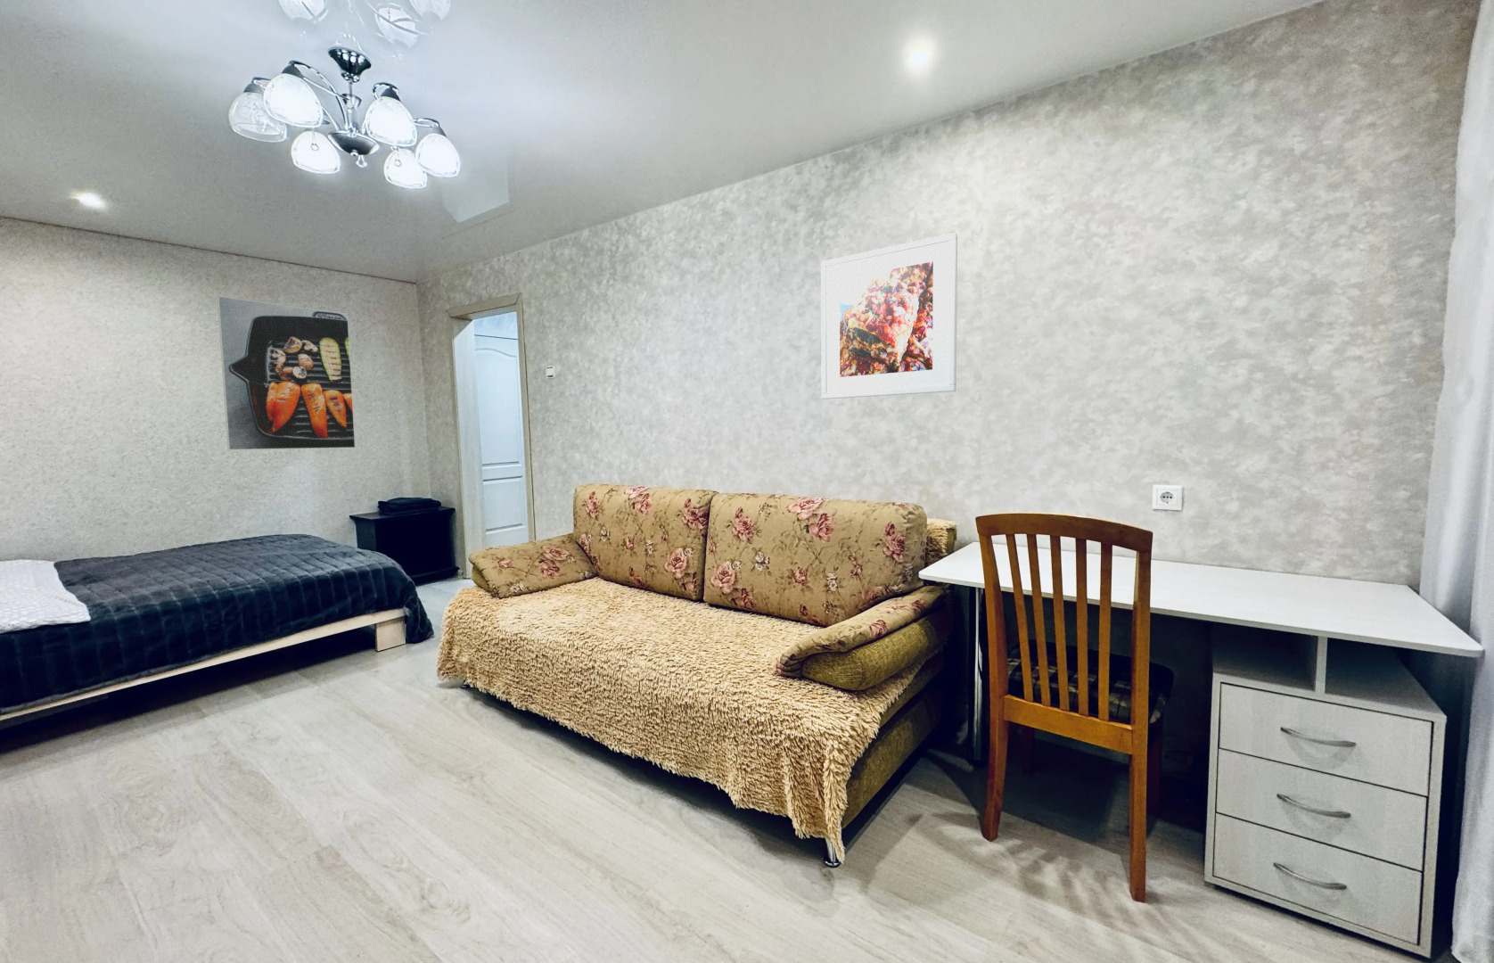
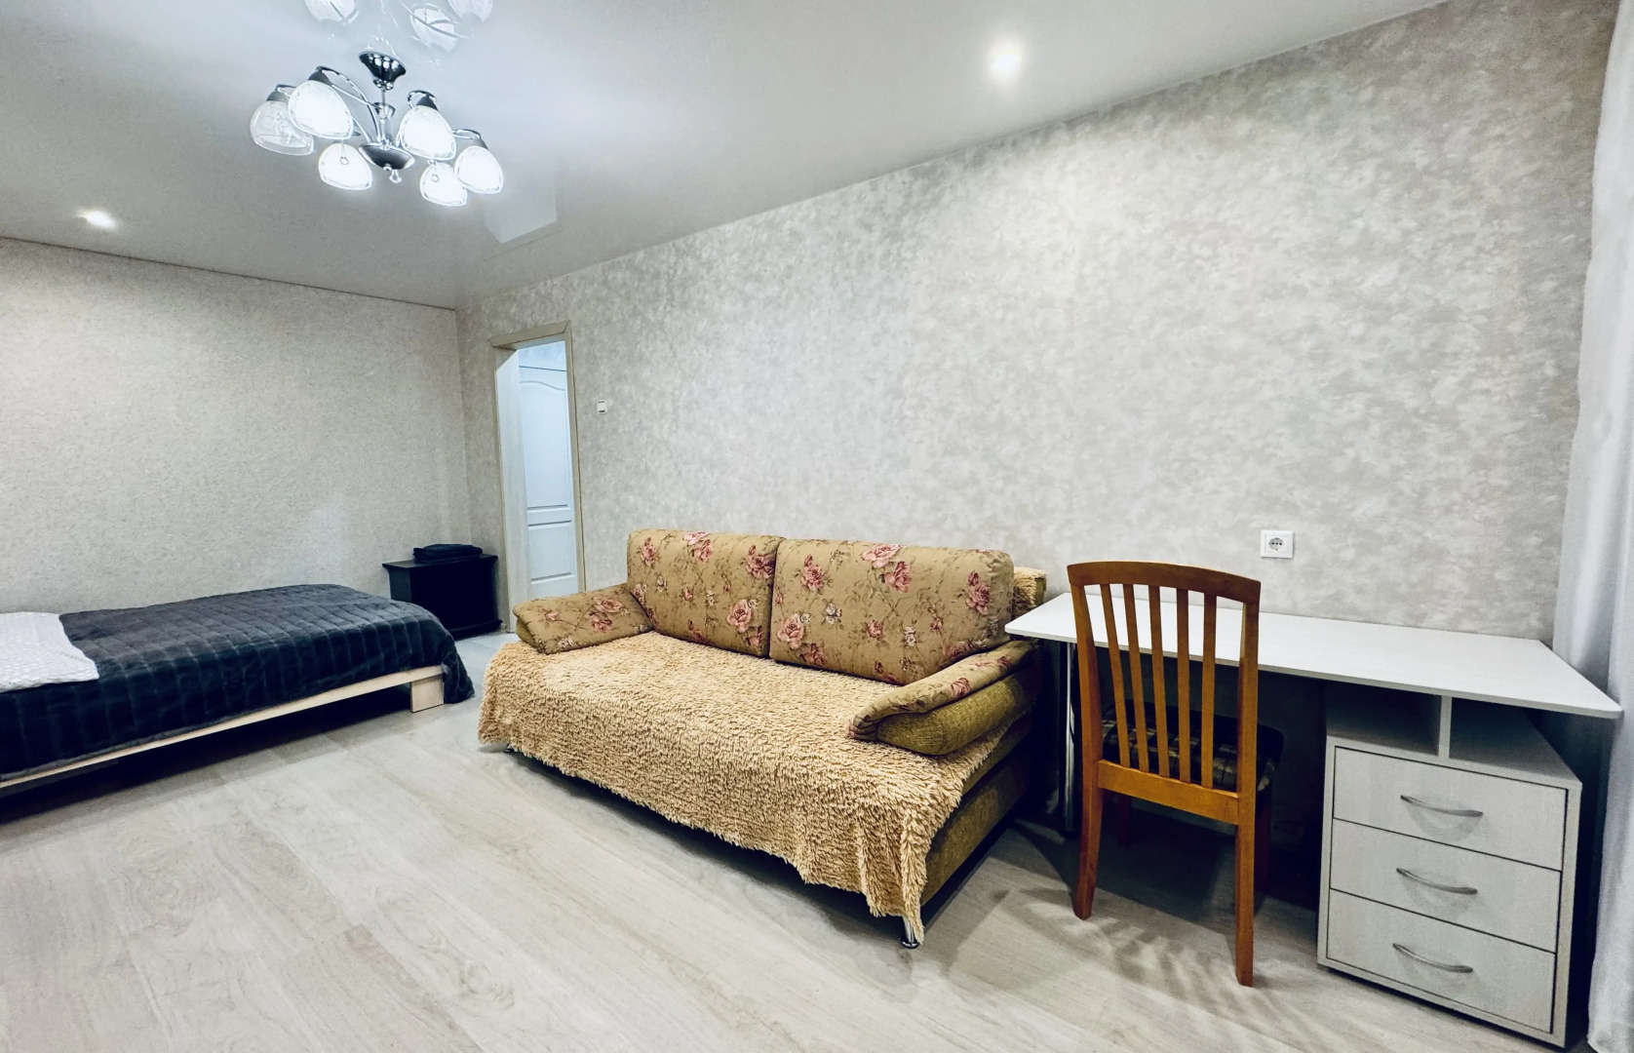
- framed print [820,232,958,401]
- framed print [217,295,356,451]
